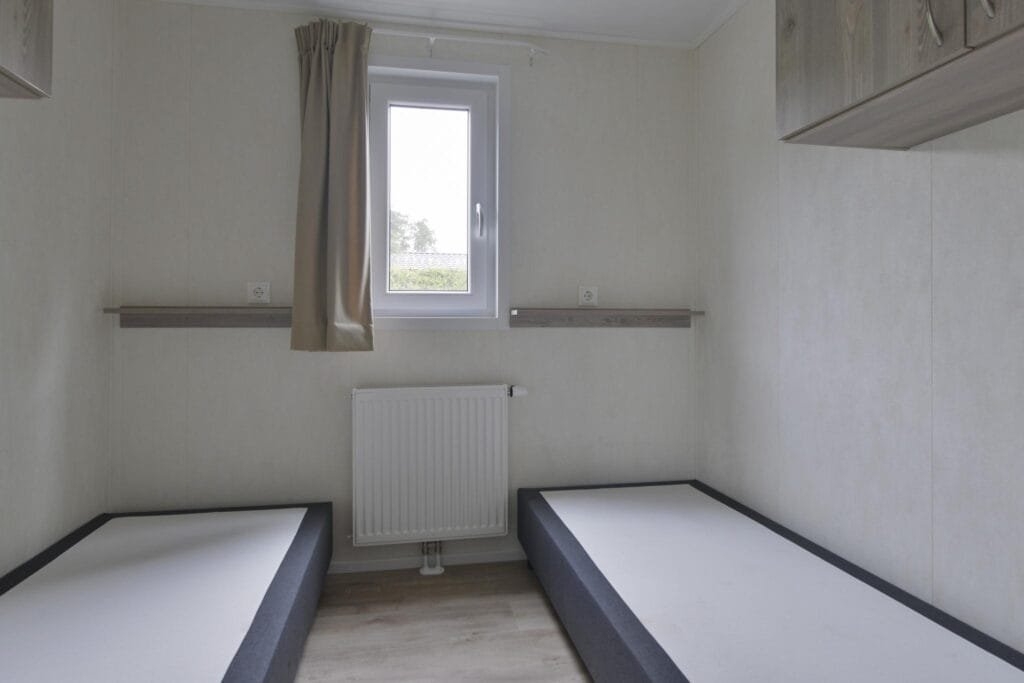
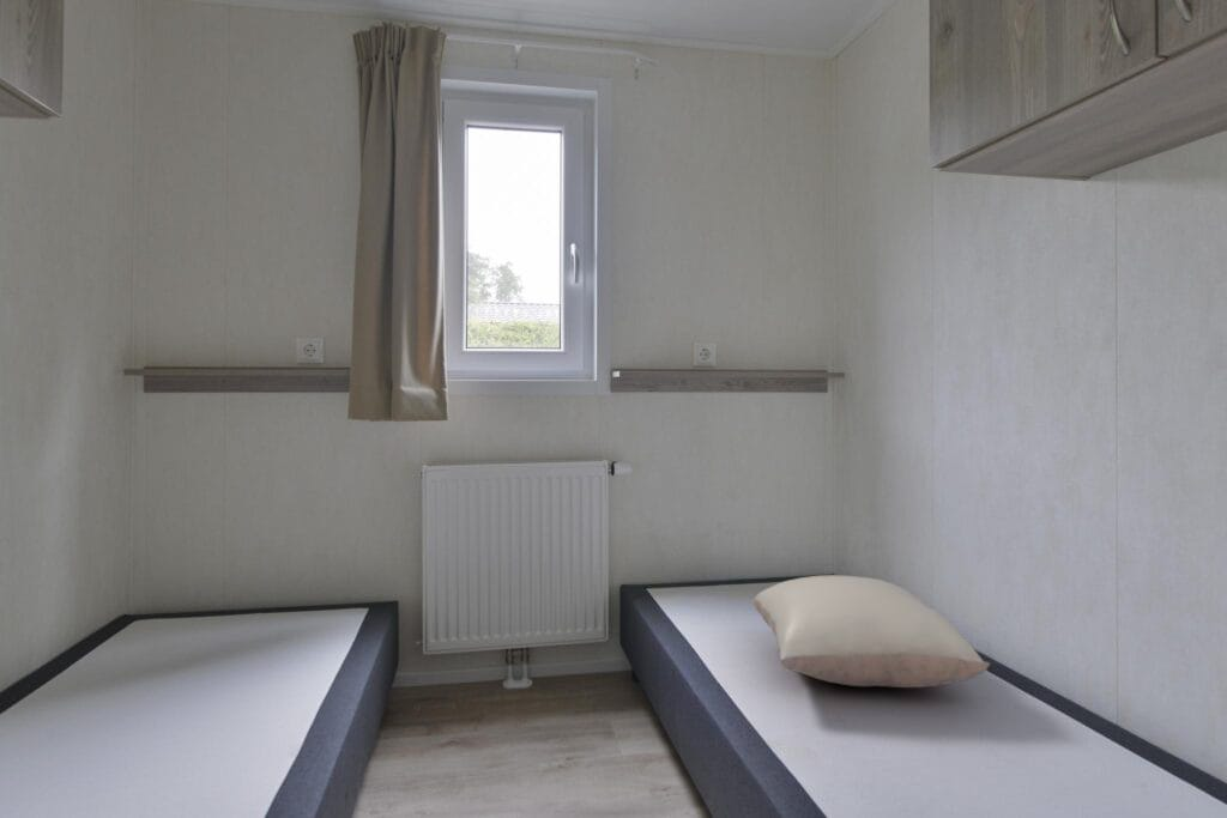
+ pillow [752,574,992,689]
